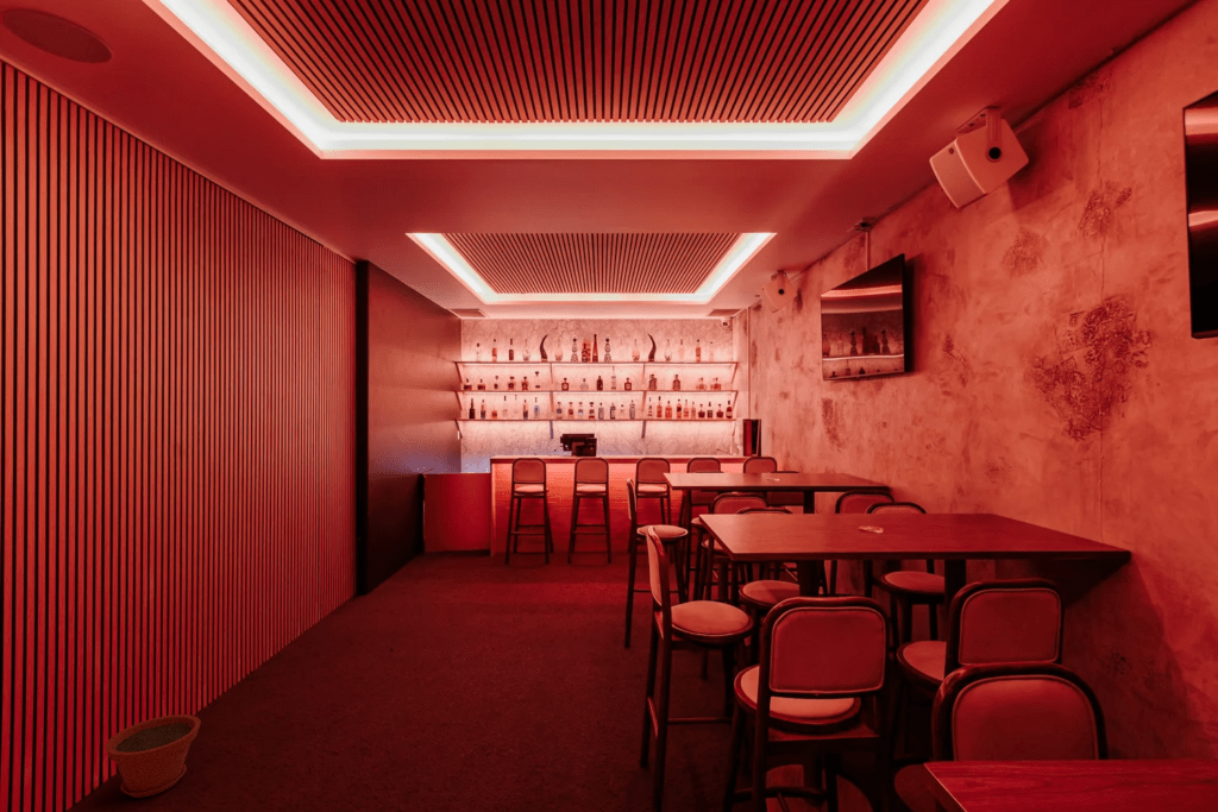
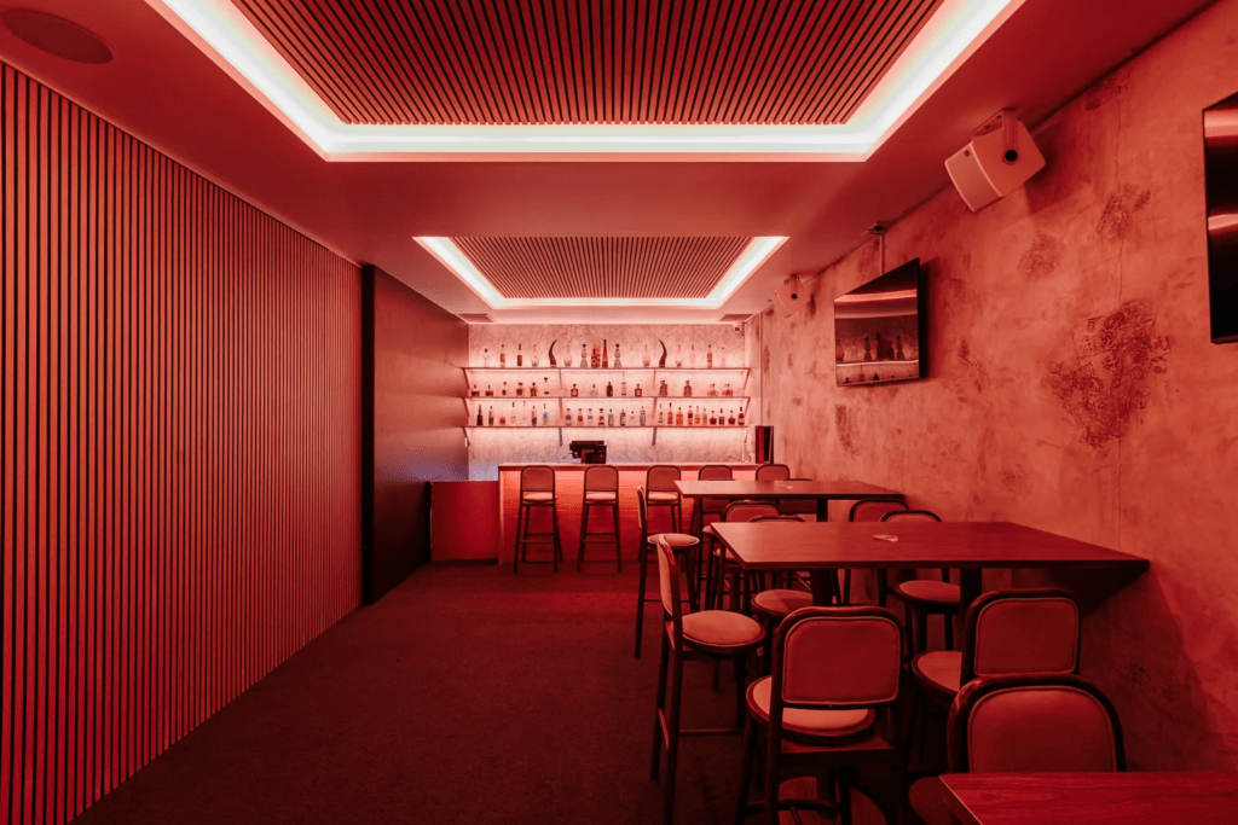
- plant pot [103,713,202,799]
